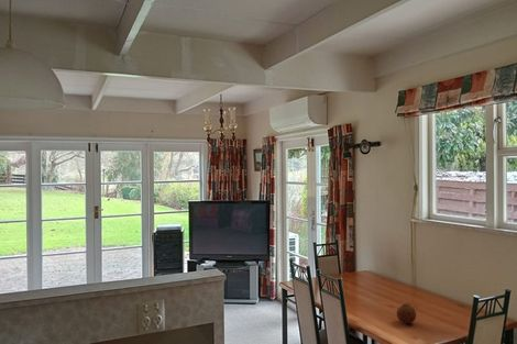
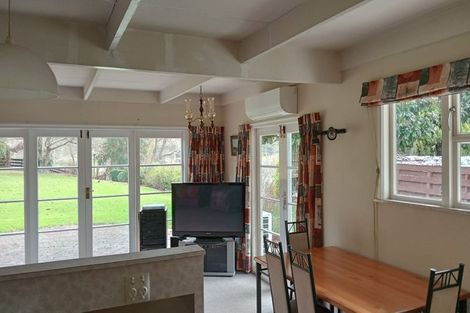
- fruit [396,303,417,324]
